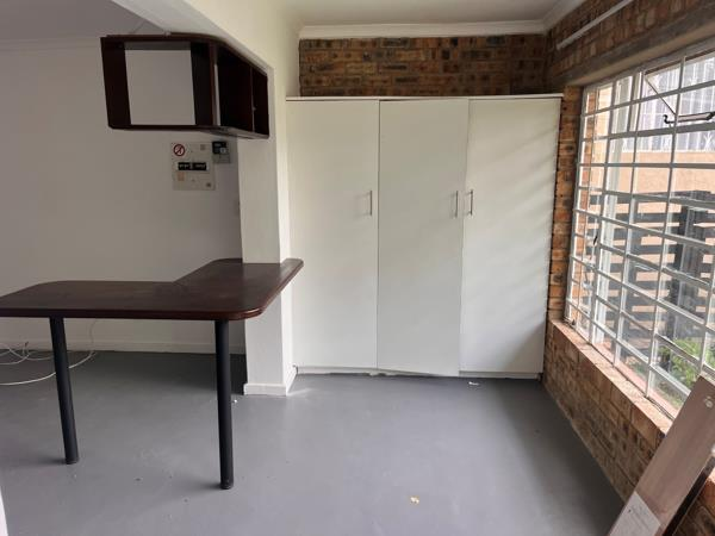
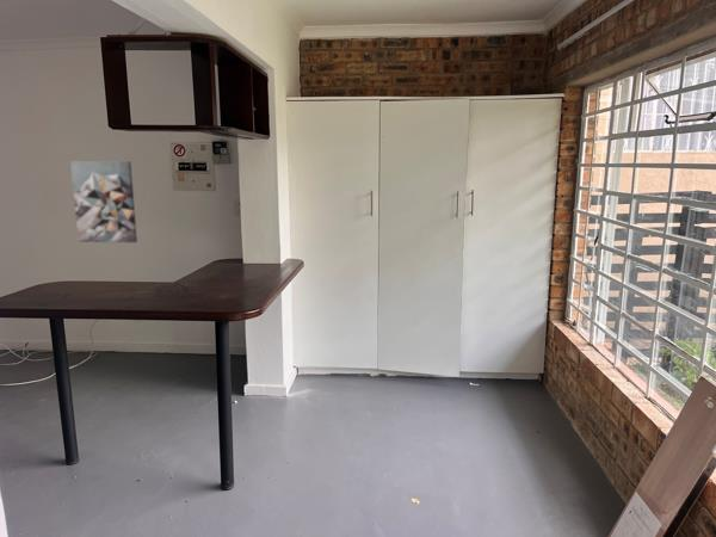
+ wall art [69,160,138,243]
